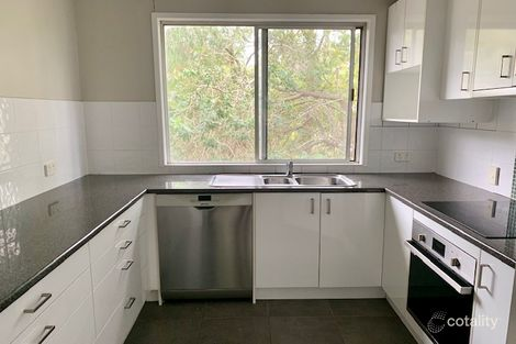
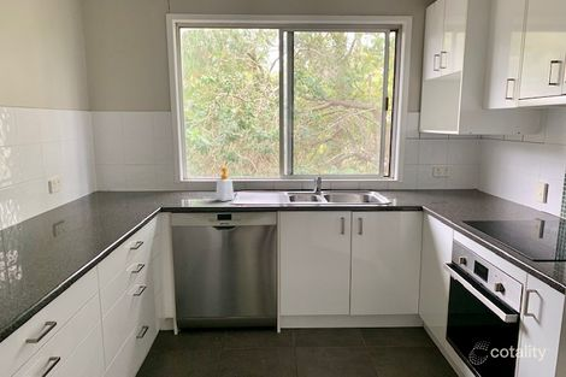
+ soap bottle [212,166,235,202]
